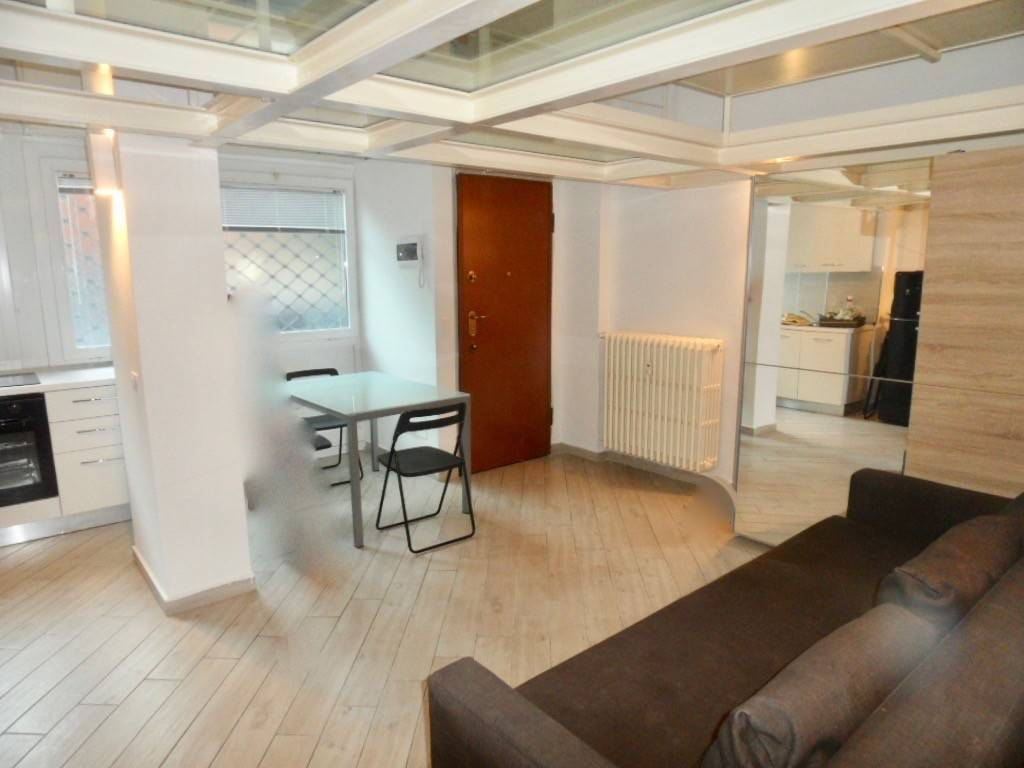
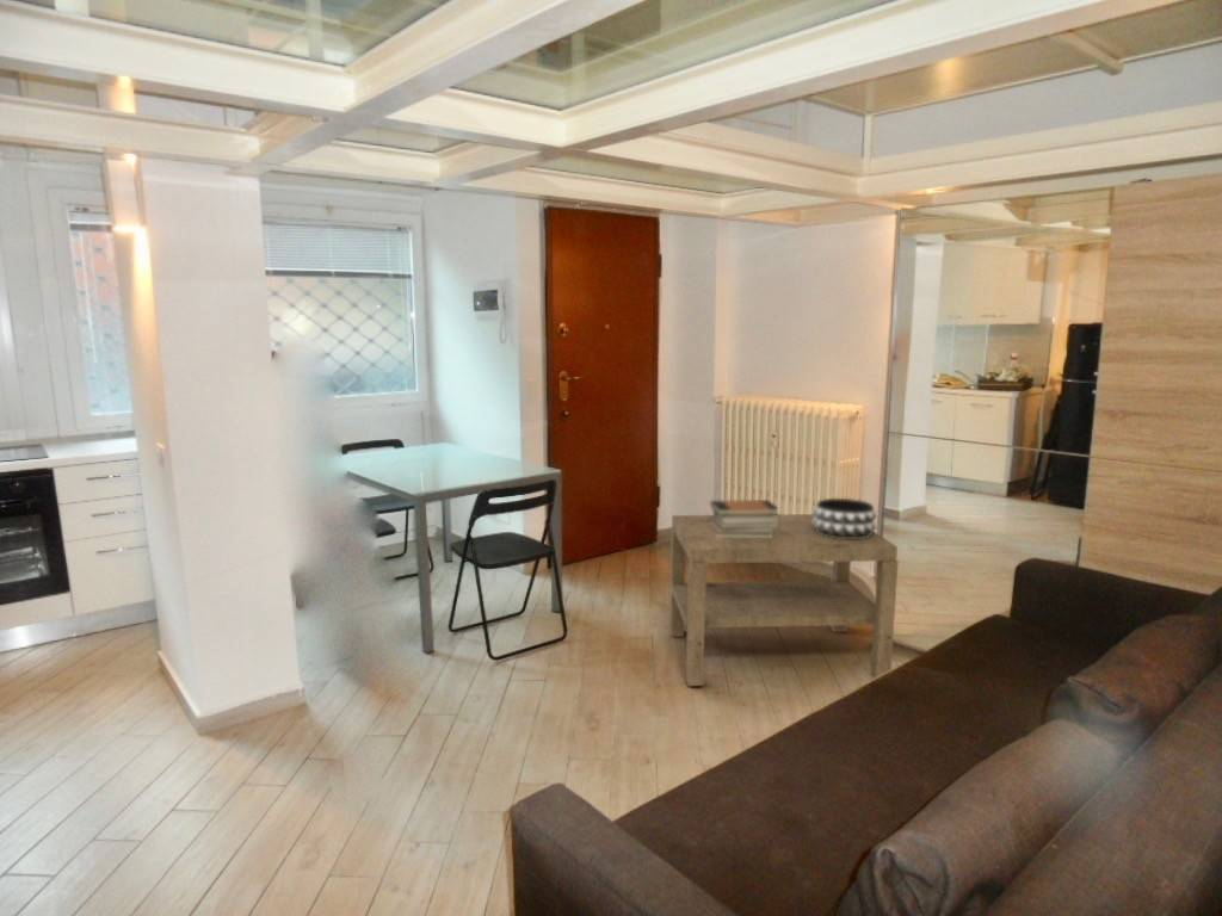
+ coffee table [668,513,900,687]
+ decorative bowl [811,497,878,539]
+ book stack [709,499,780,538]
